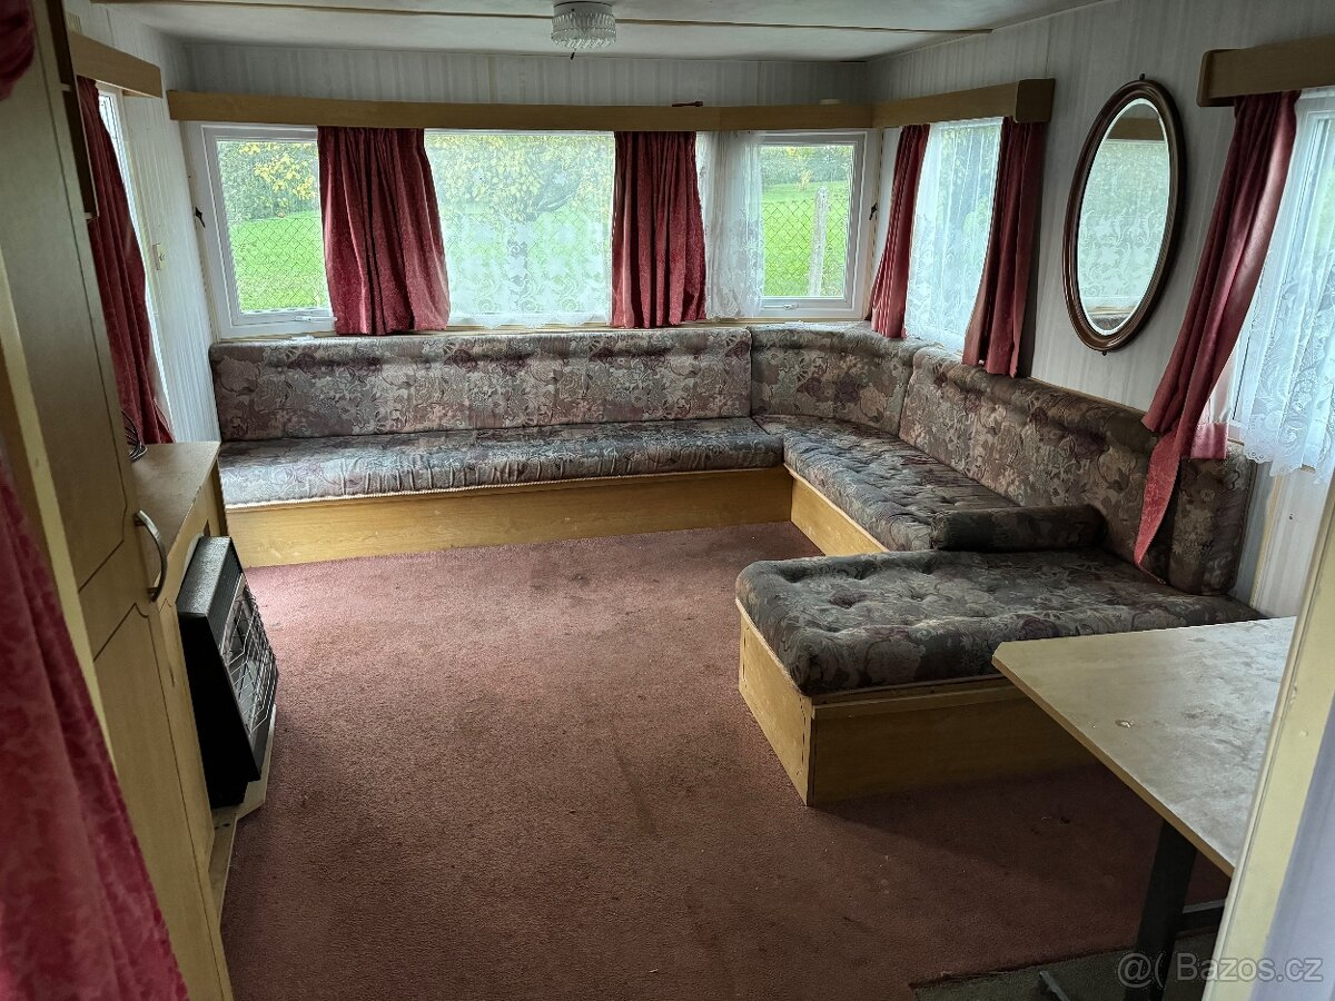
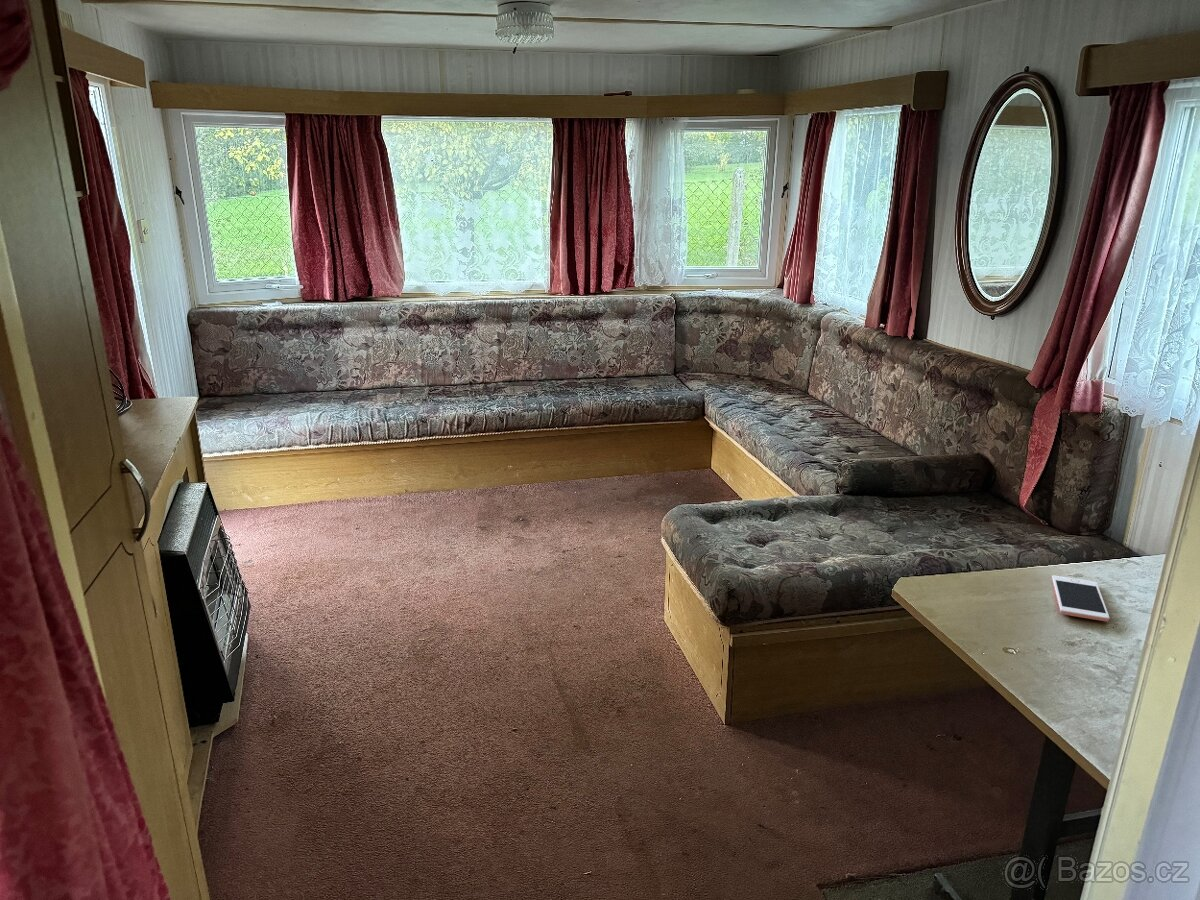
+ cell phone [1051,574,1110,622]
